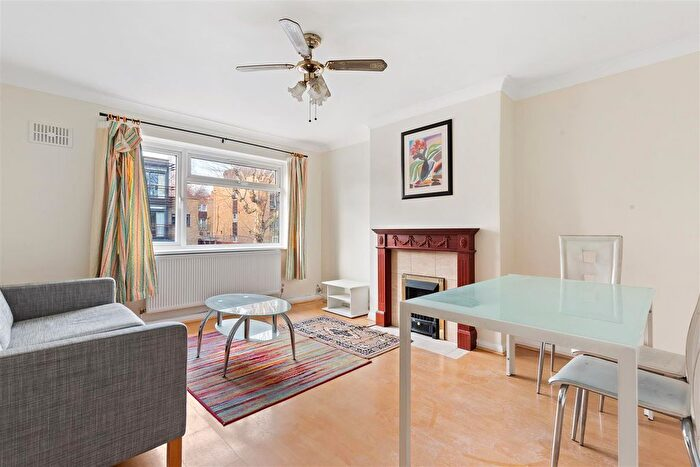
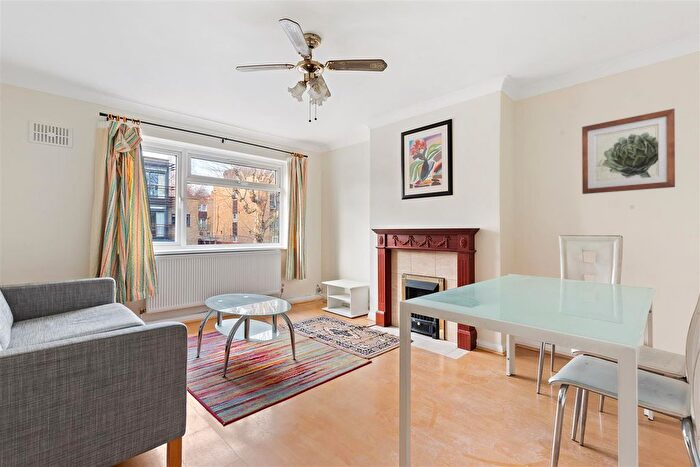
+ wall art [581,108,676,195]
